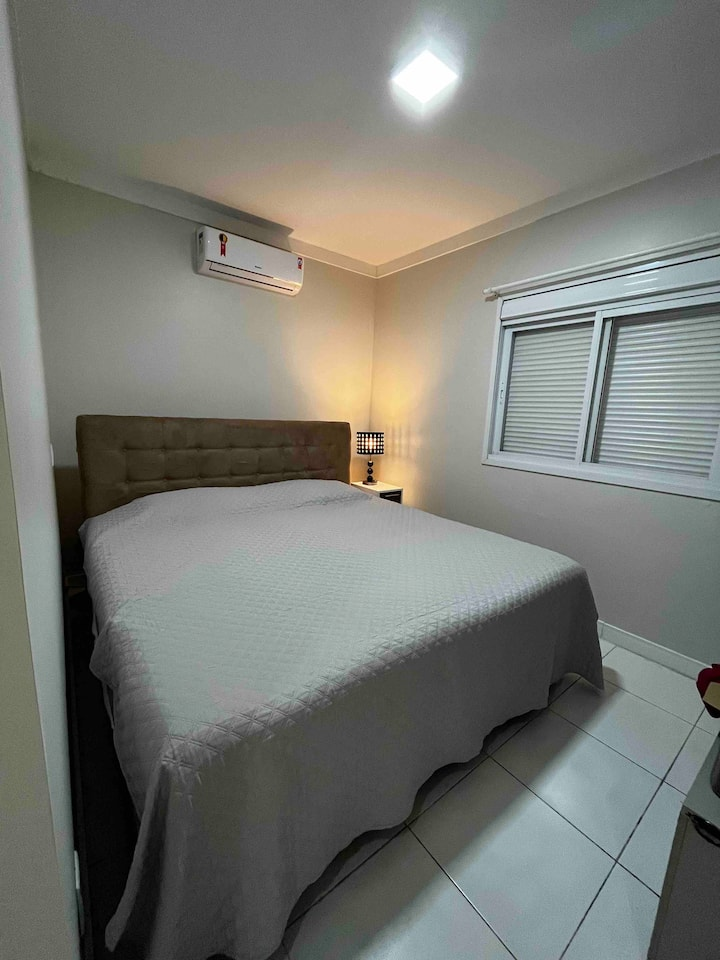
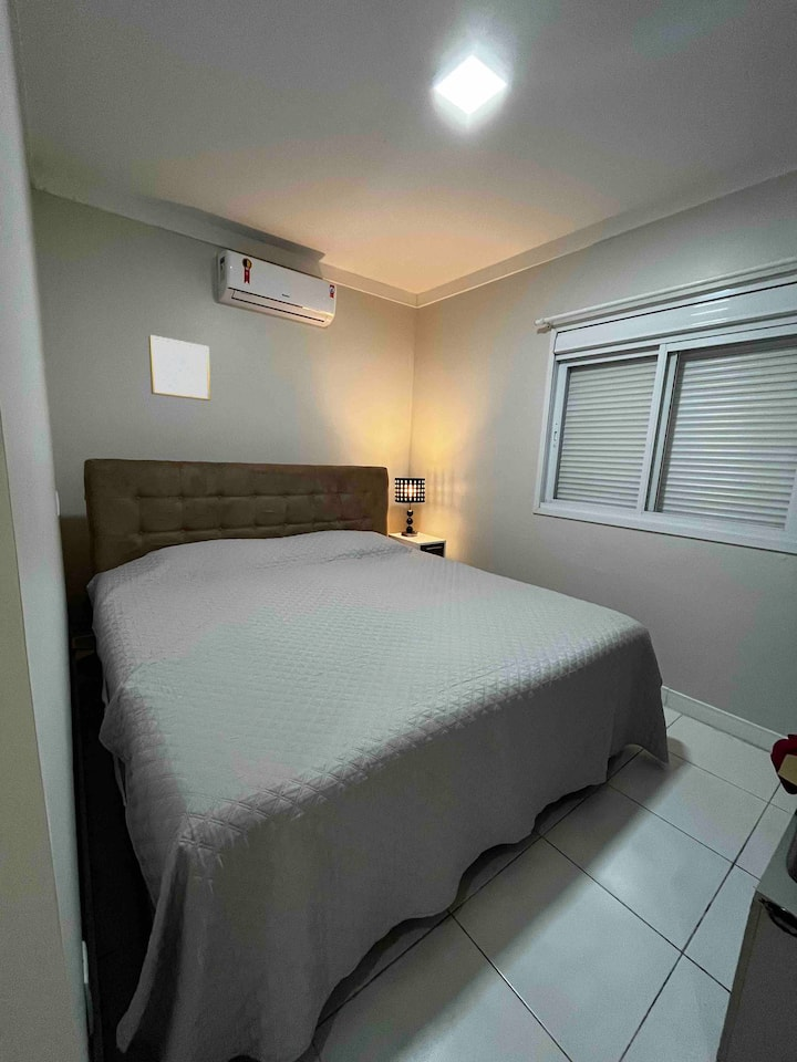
+ wall art [147,334,211,402]
